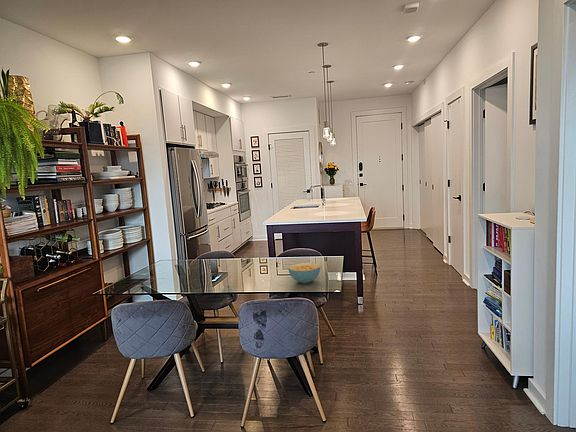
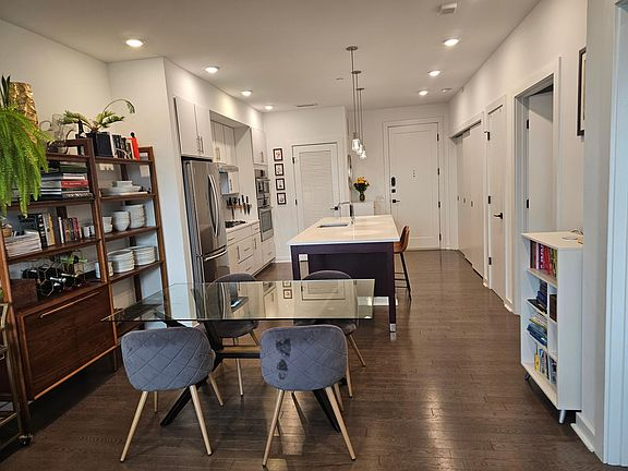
- cereal bowl [287,262,322,284]
